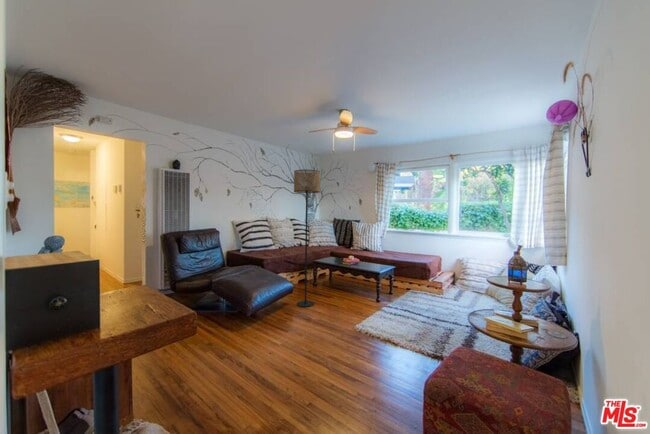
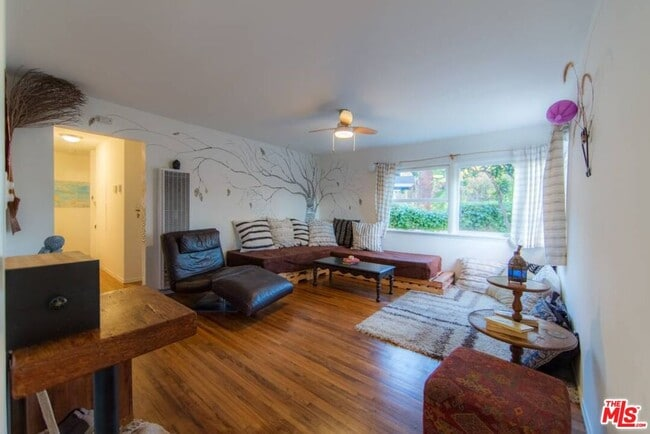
- floor lamp [293,169,321,308]
